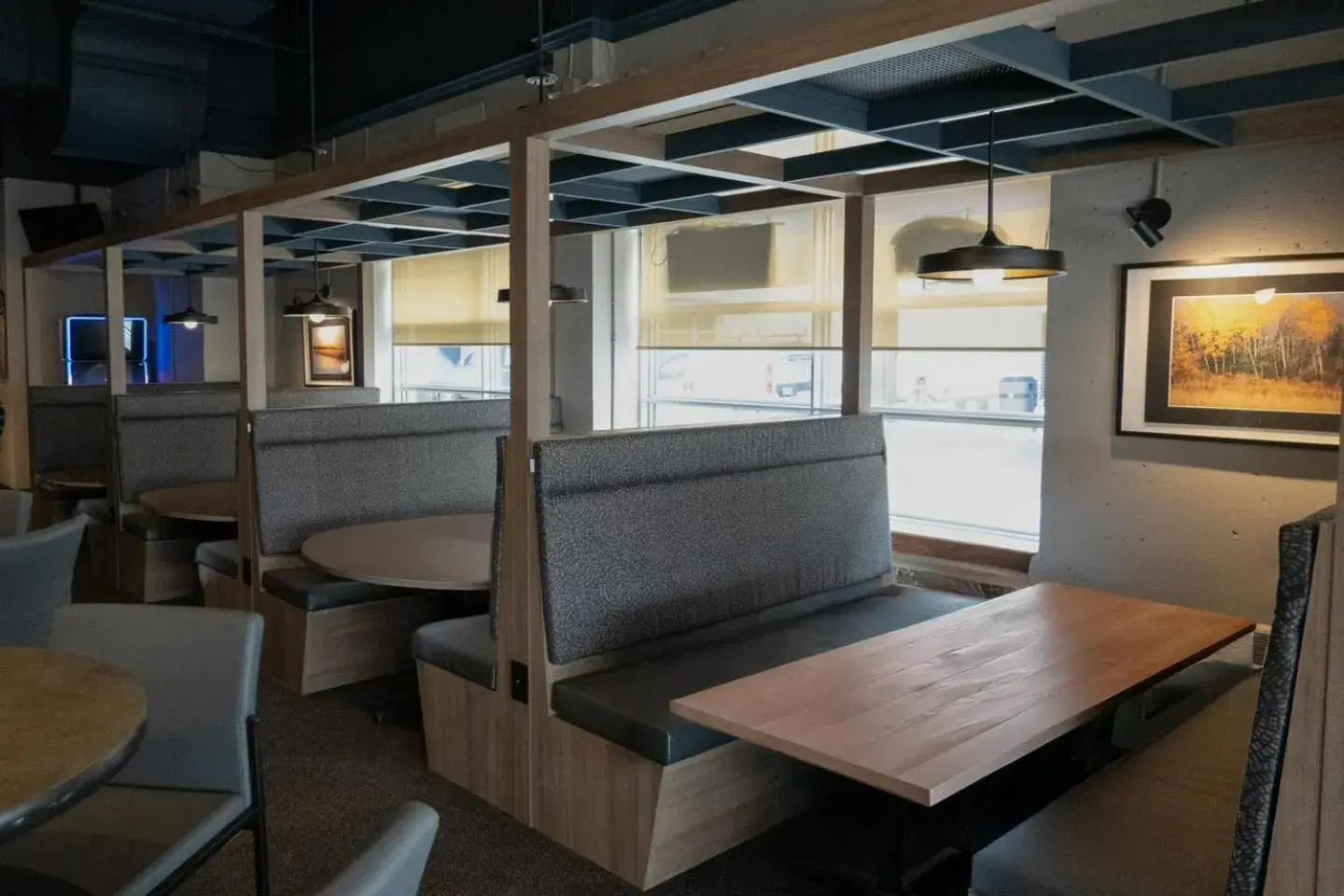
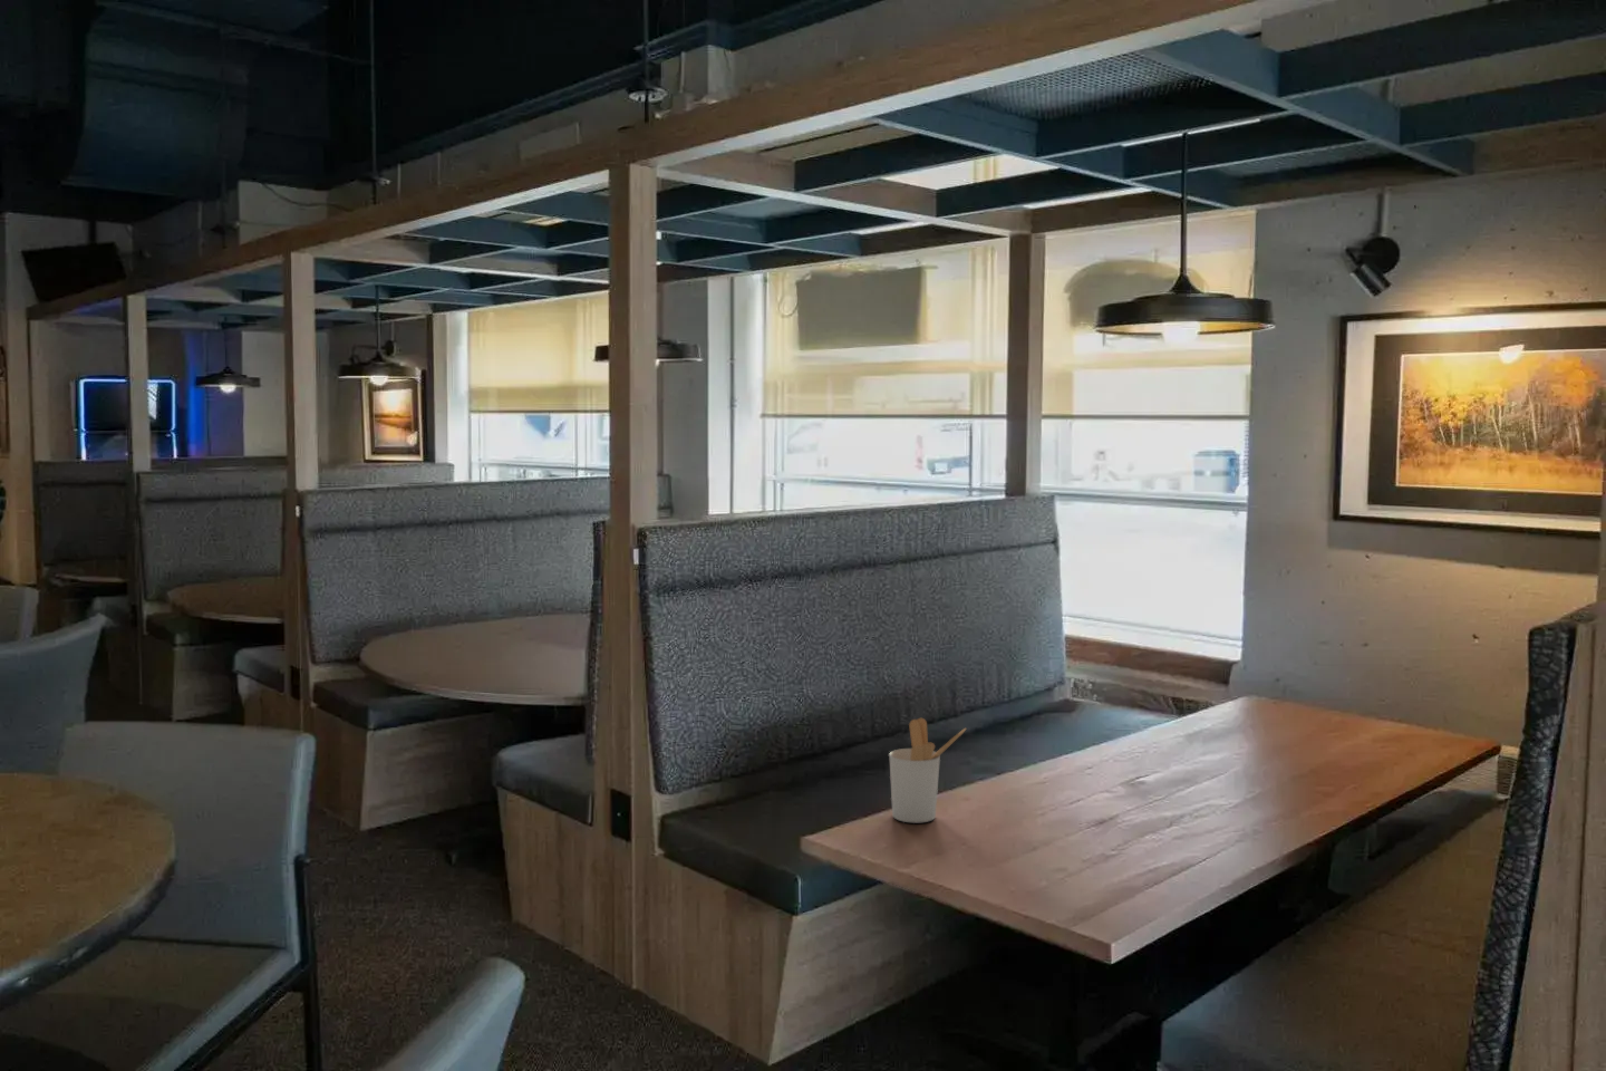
+ utensil holder [888,717,967,825]
